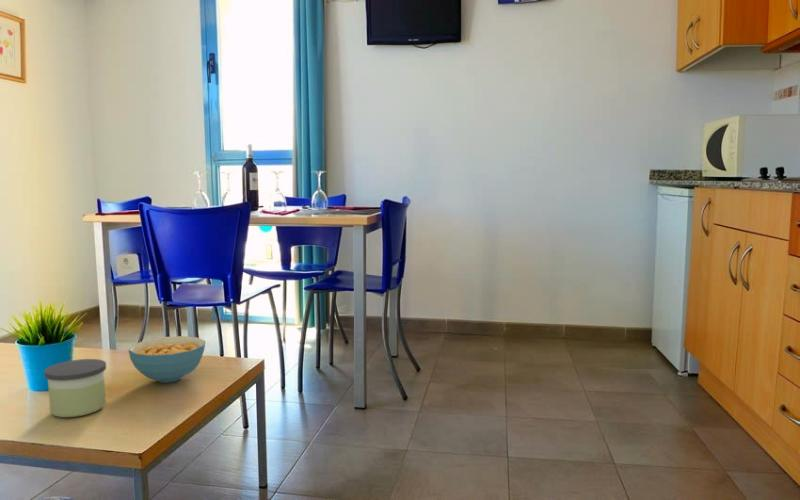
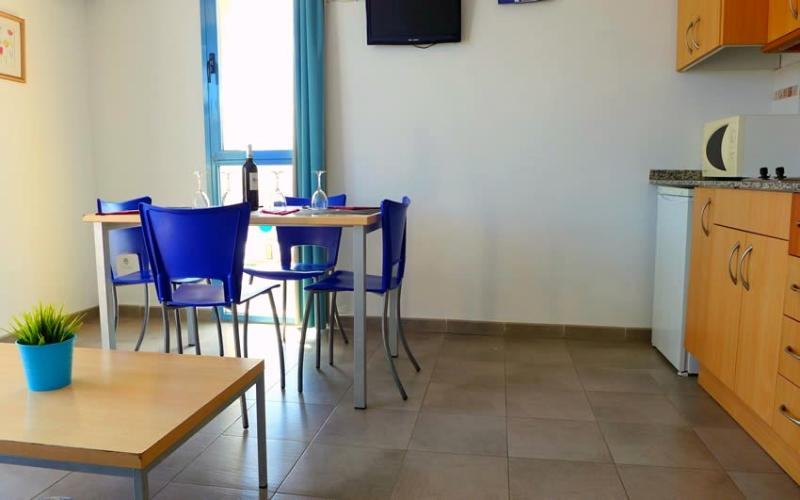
- candle [43,358,107,418]
- cereal bowl [128,335,206,384]
